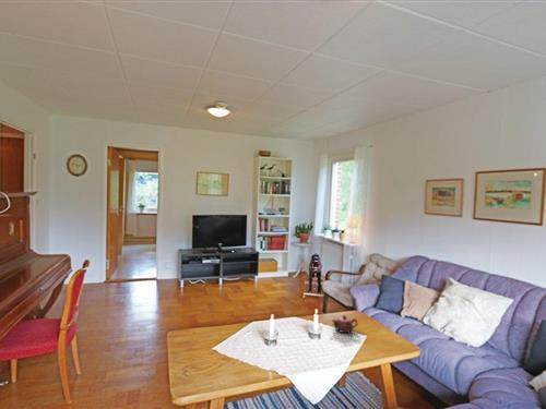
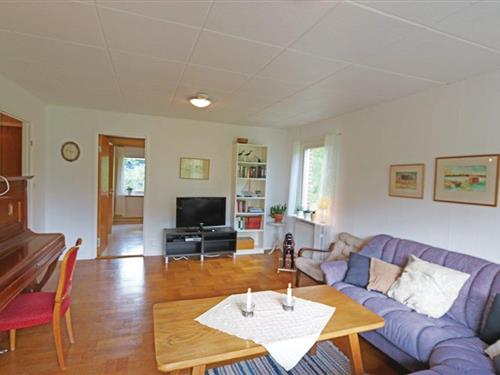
- teapot [331,314,358,334]
